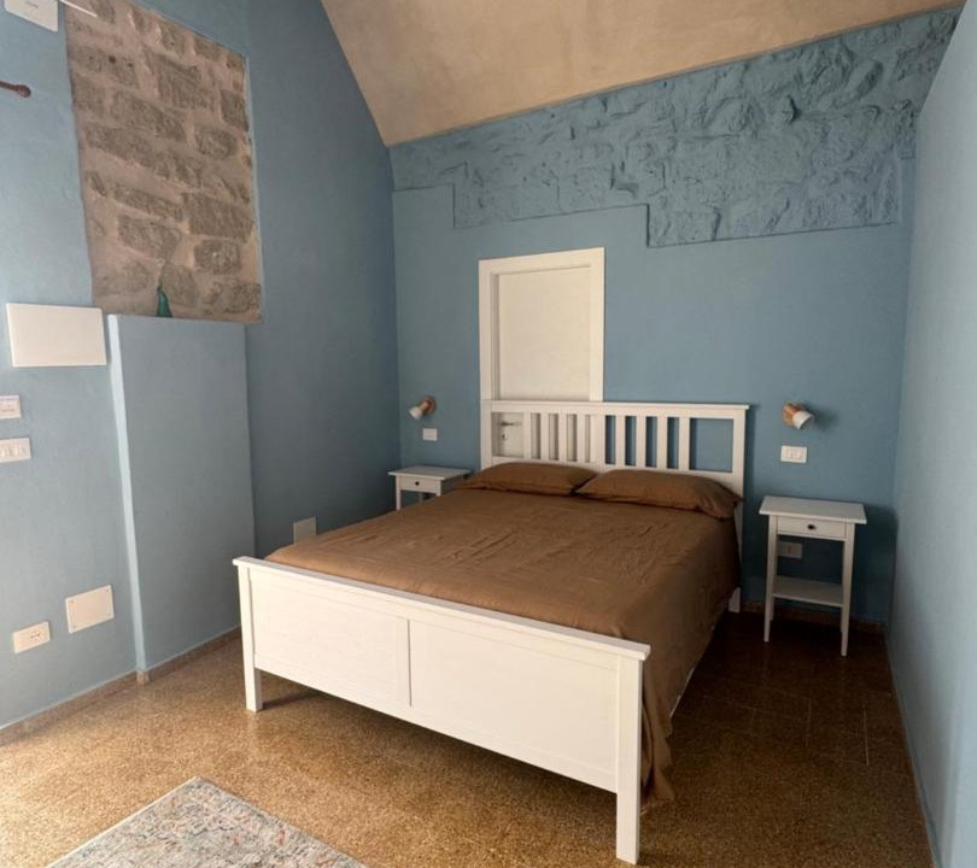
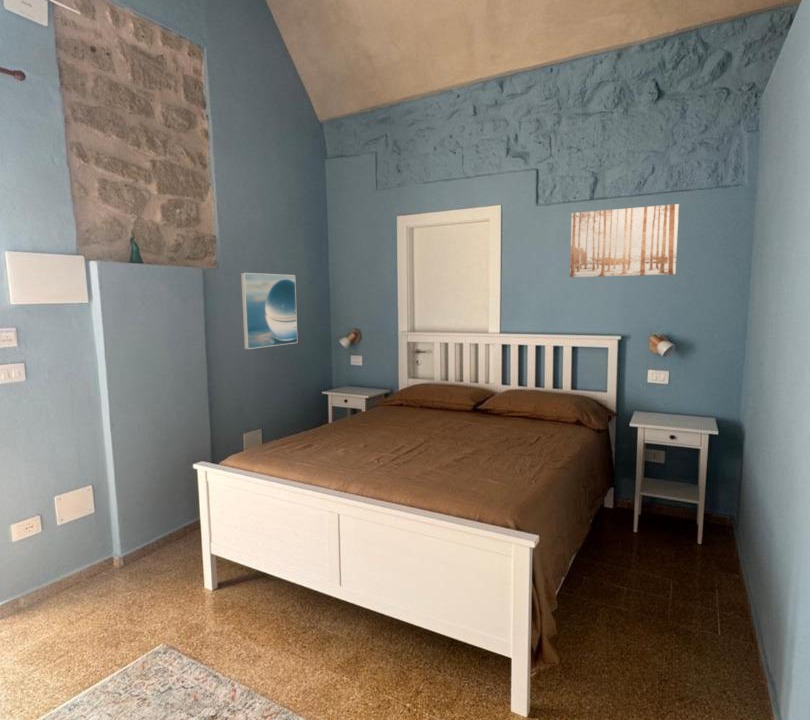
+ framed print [240,272,299,350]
+ wall art [569,203,680,278]
